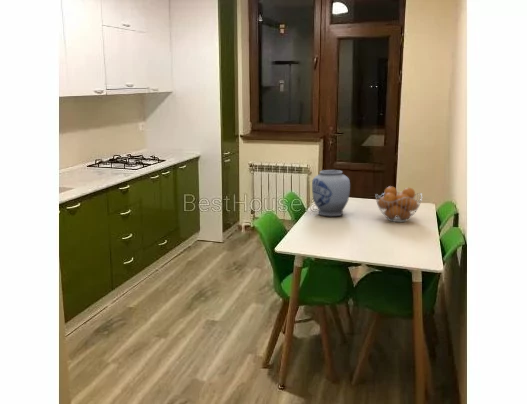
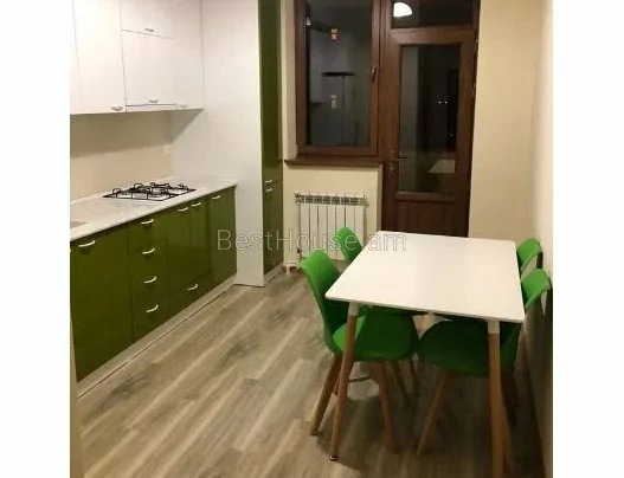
- fruit basket [374,185,423,223]
- vase [311,169,351,218]
